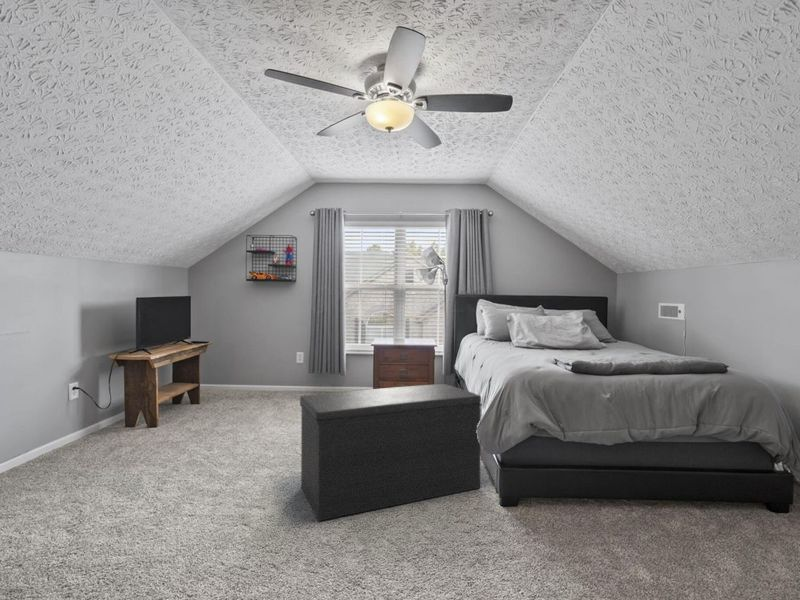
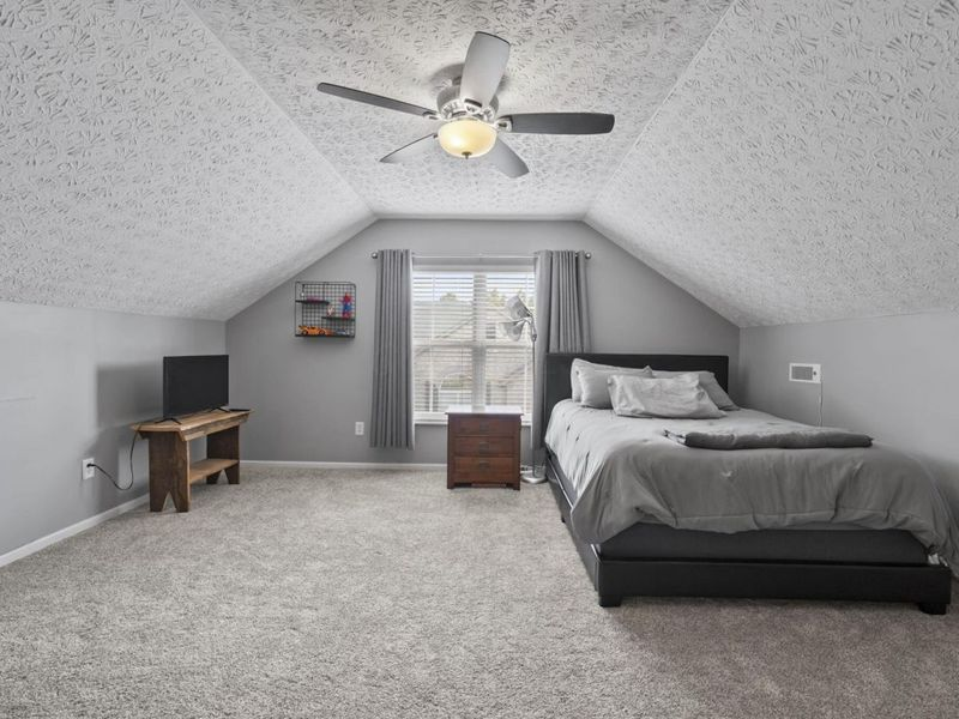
- bench [299,383,482,522]
